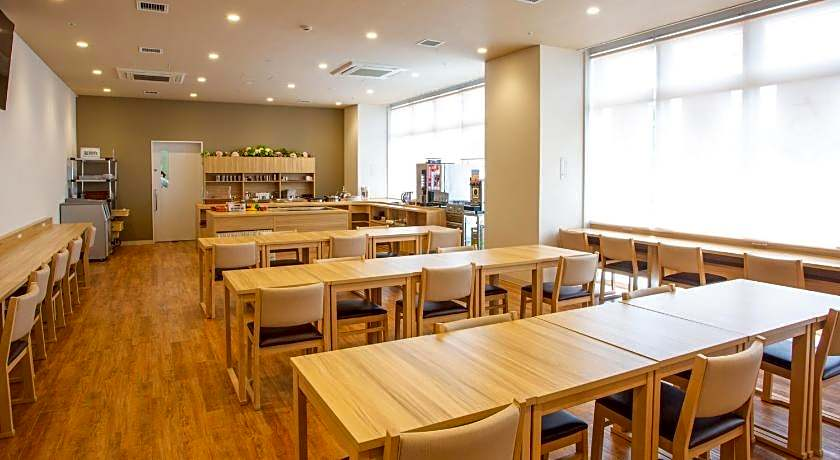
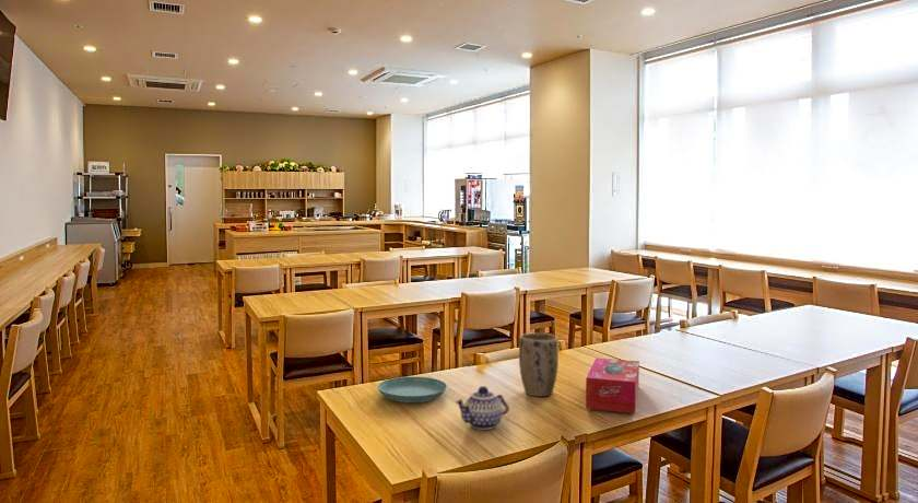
+ plant pot [518,332,560,397]
+ teapot [454,385,510,431]
+ saucer [377,376,448,403]
+ tissue box [585,358,640,414]
